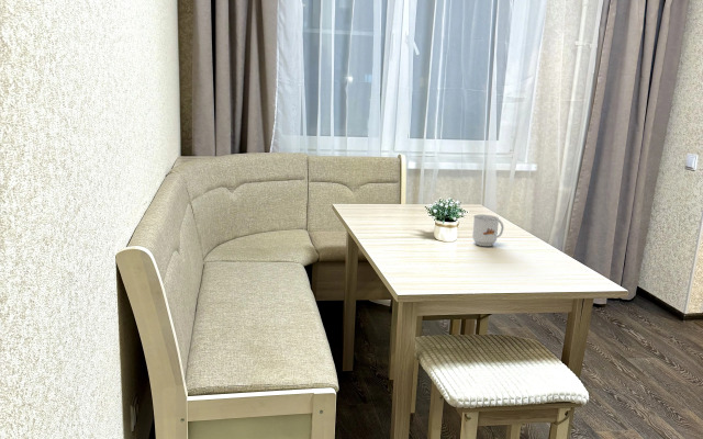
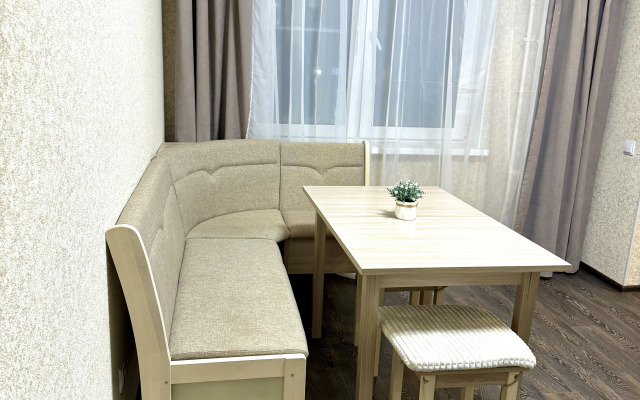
- mug [471,213,505,248]
